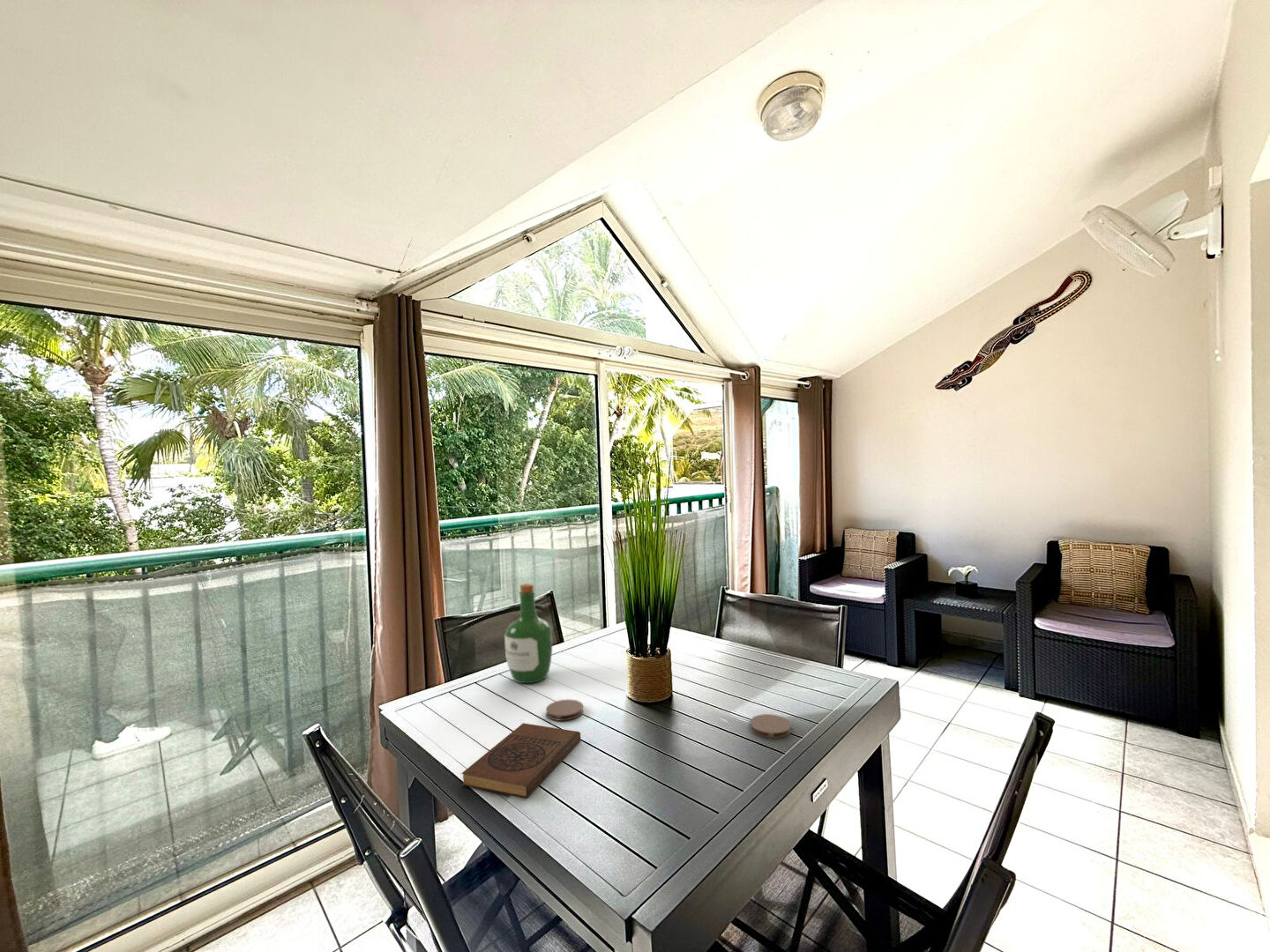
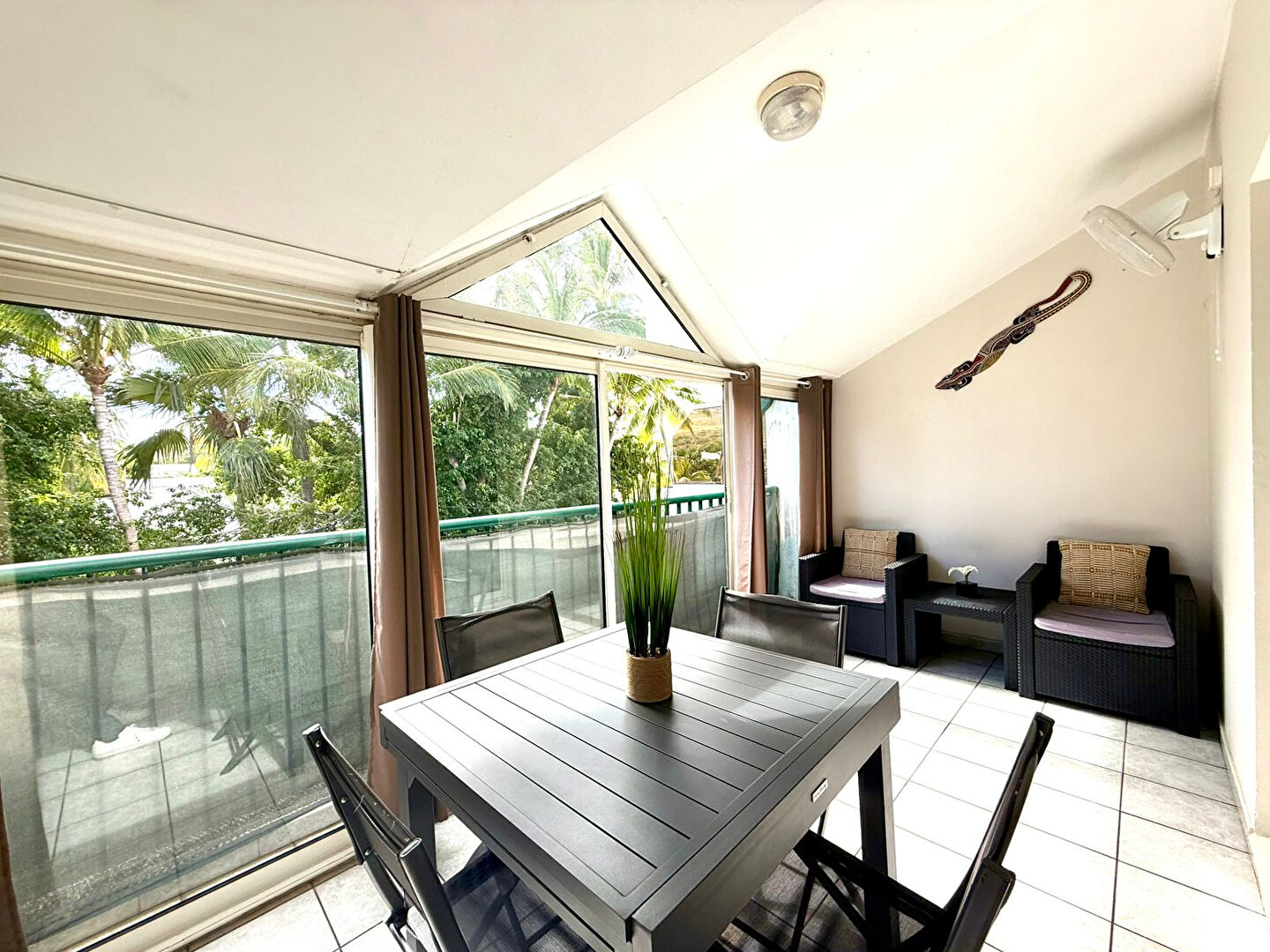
- book [460,722,582,800]
- coaster [749,713,792,740]
- coaster [545,698,585,722]
- wine bottle [504,583,553,684]
